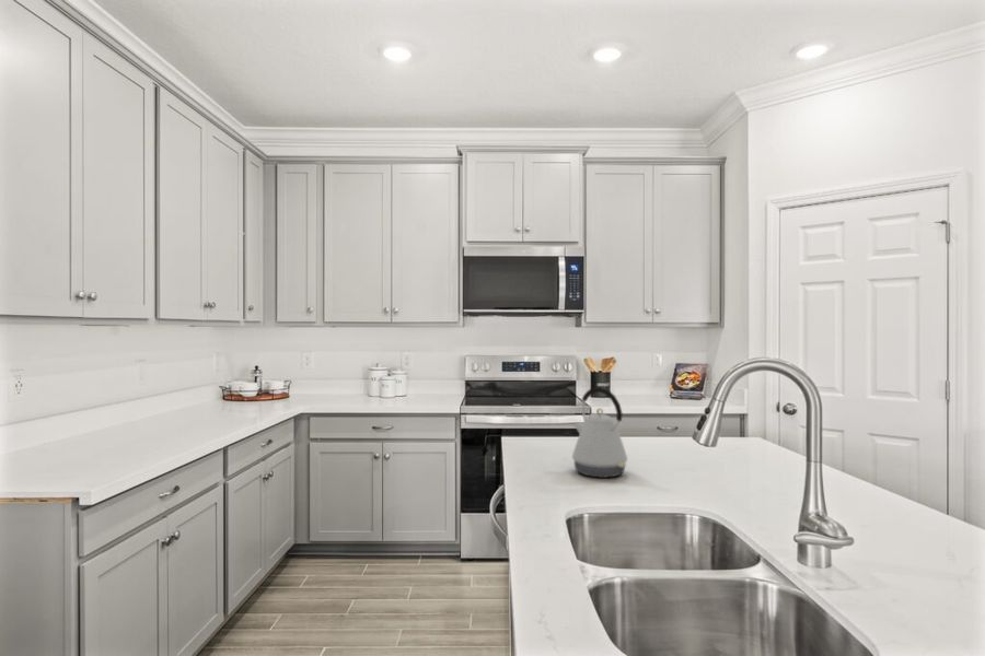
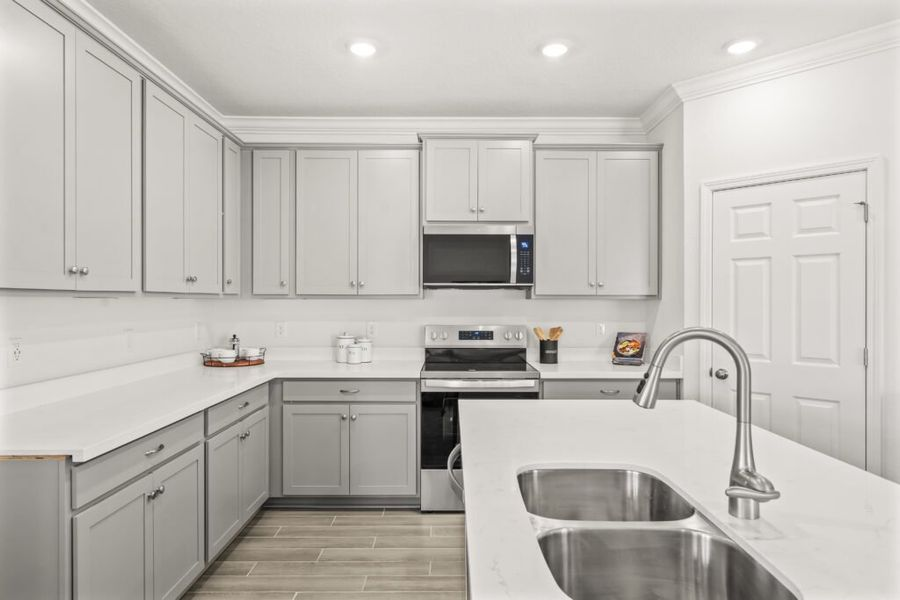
- kettle [571,386,628,479]
